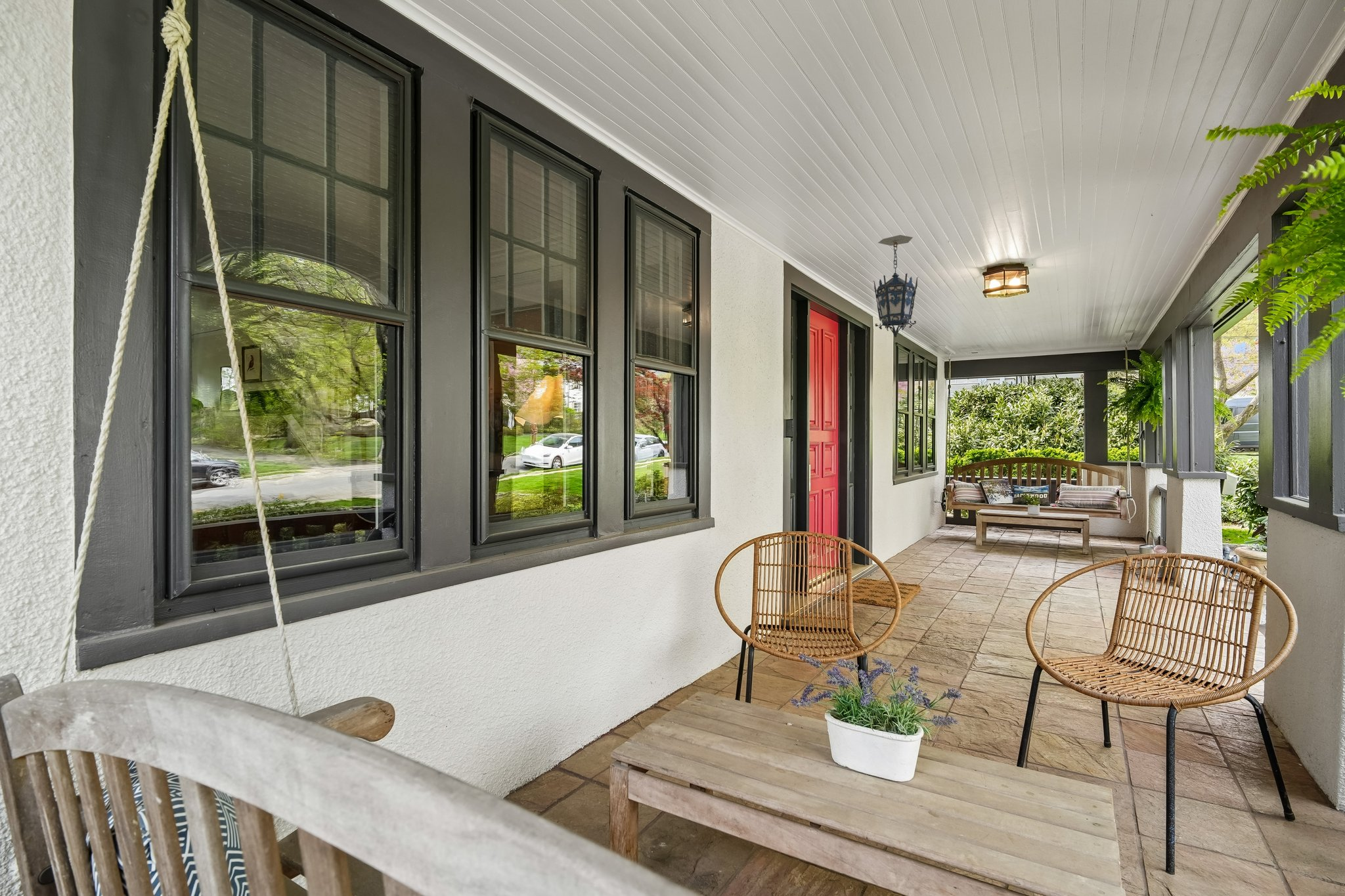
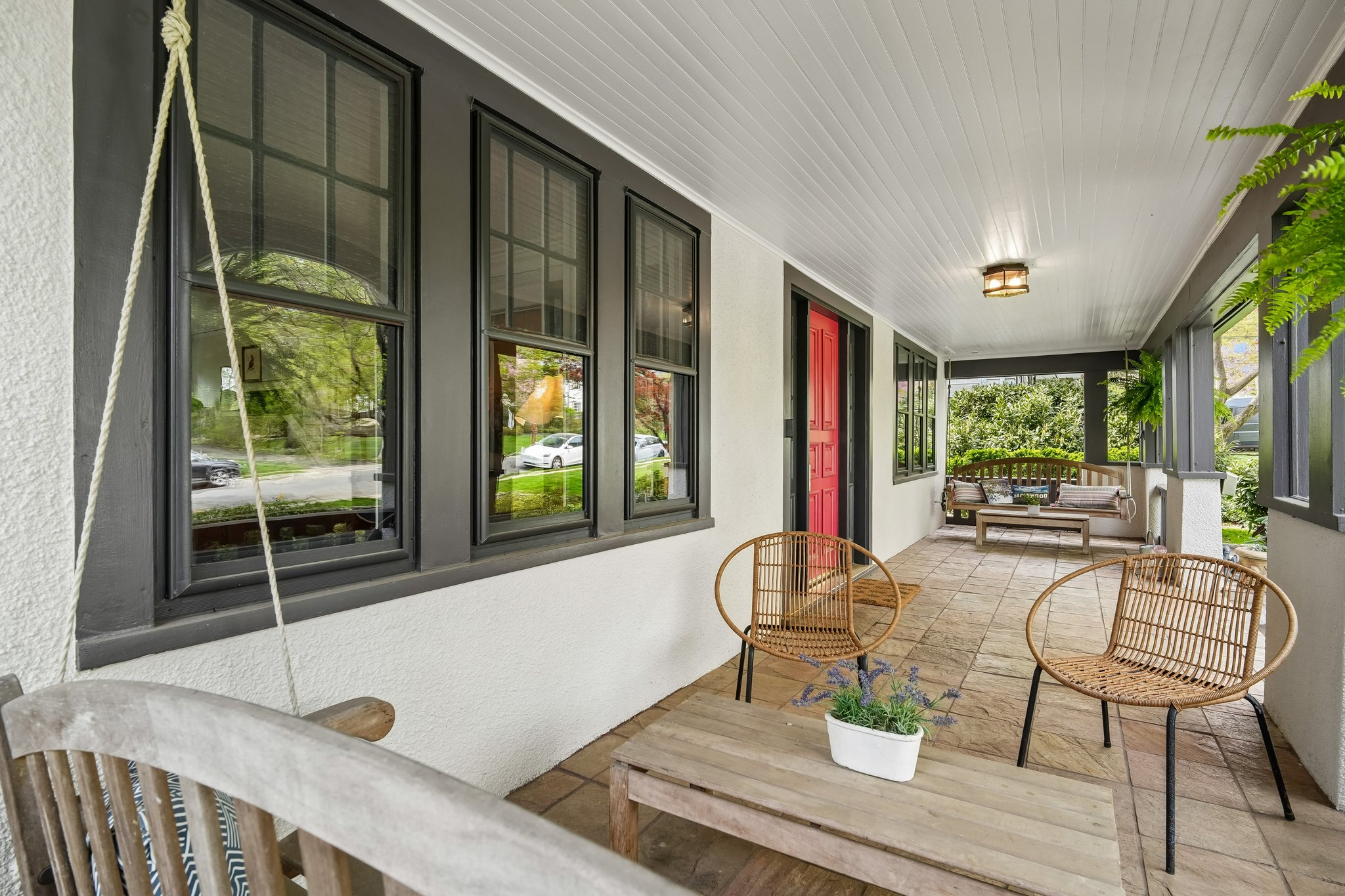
- hanging lantern [872,234,919,339]
